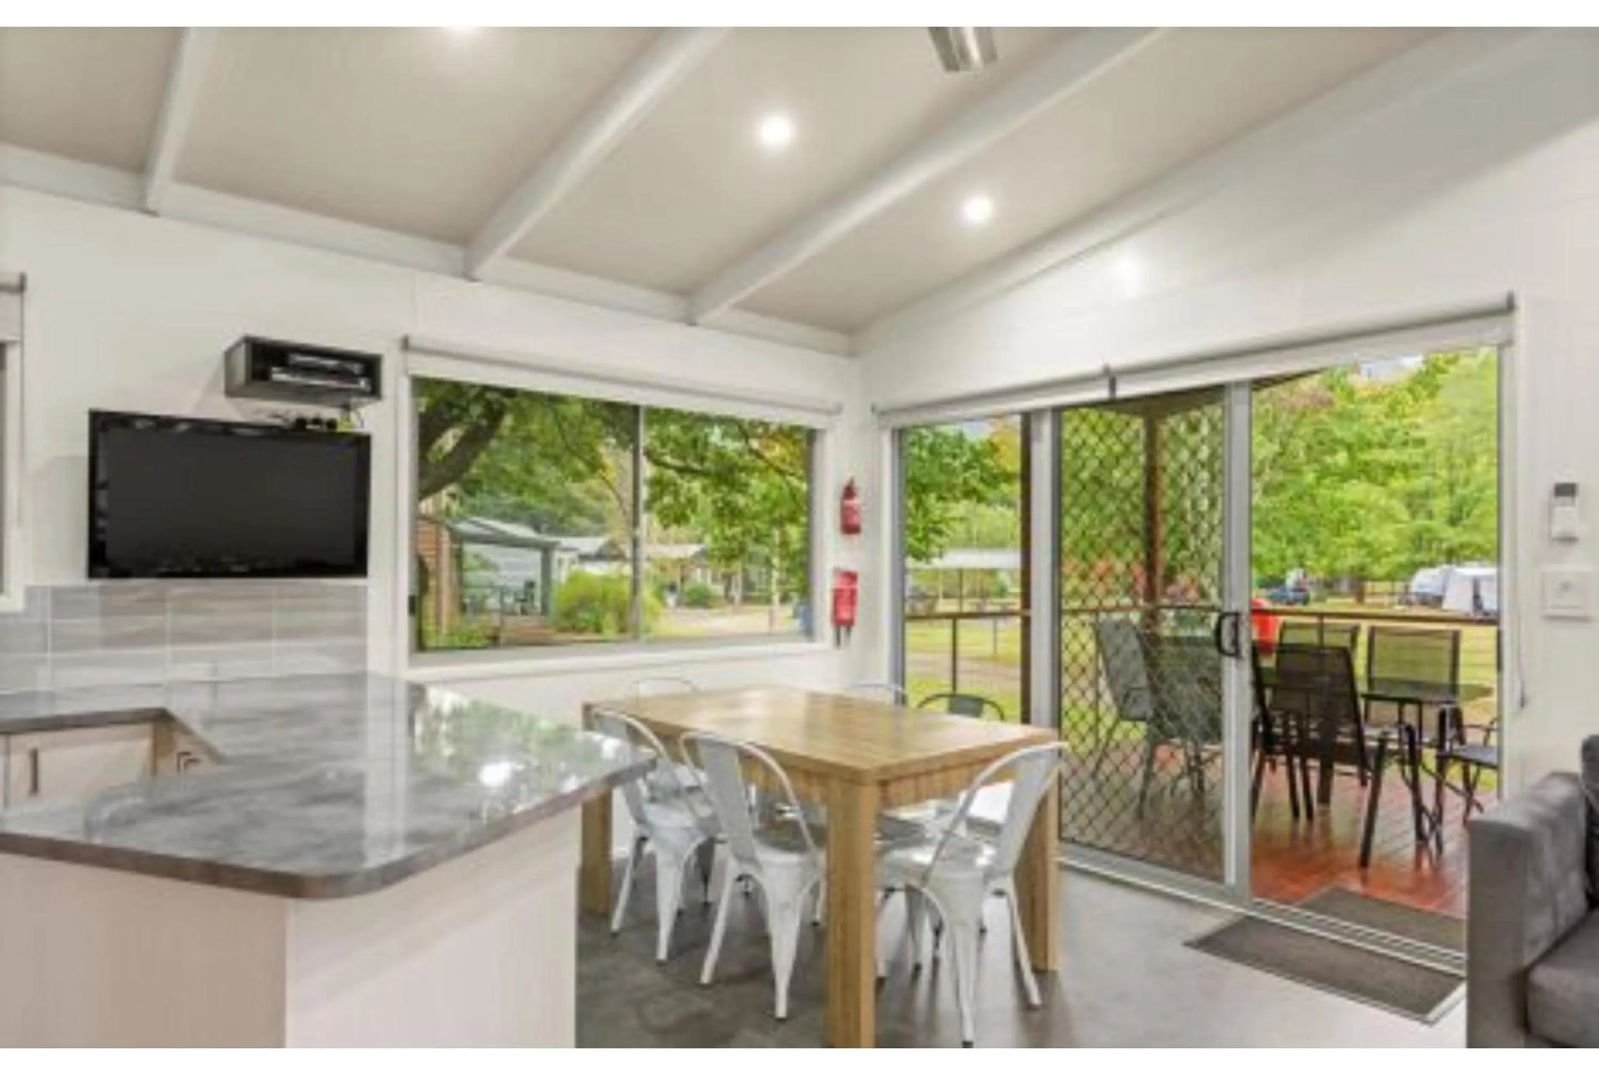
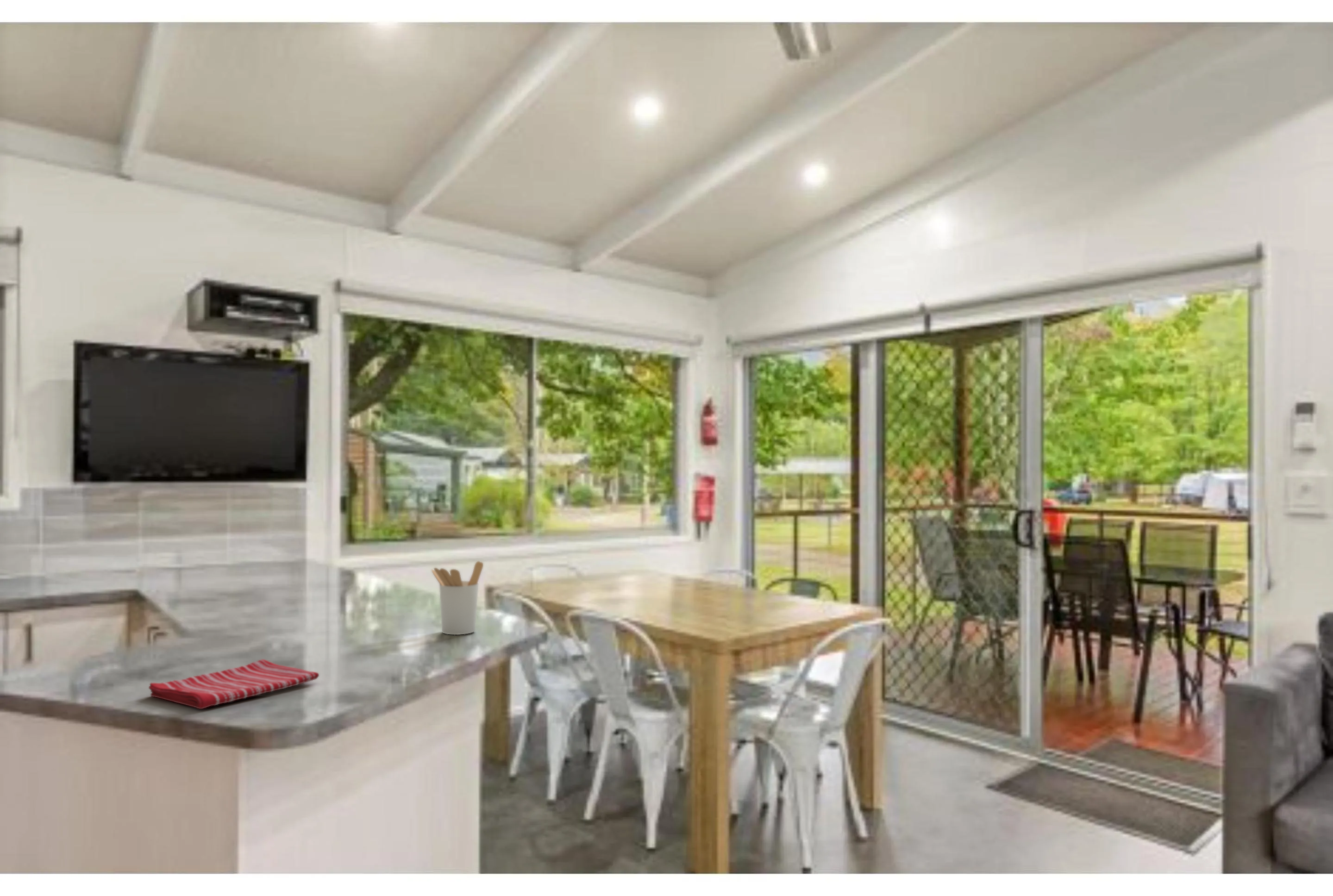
+ utensil holder [431,561,484,635]
+ dish towel [148,659,319,709]
